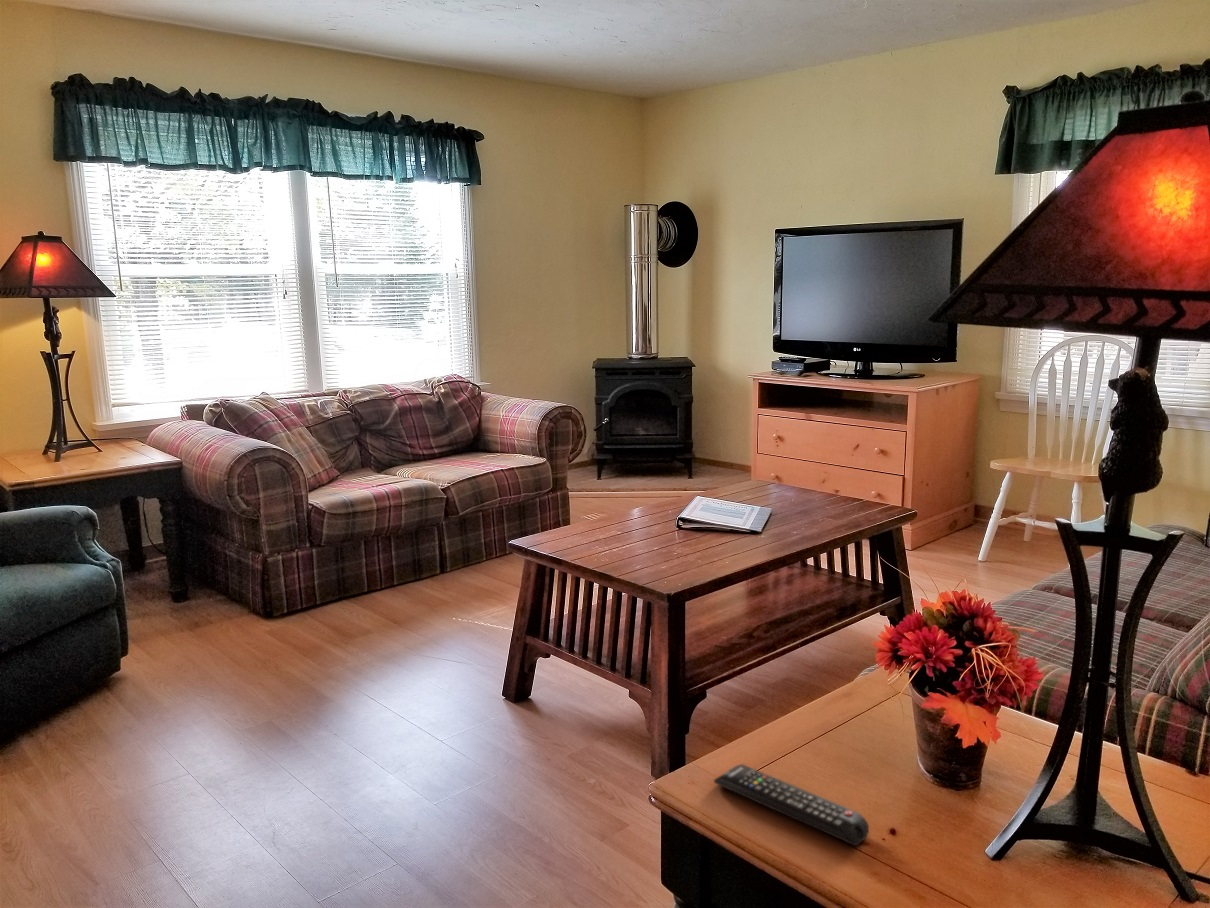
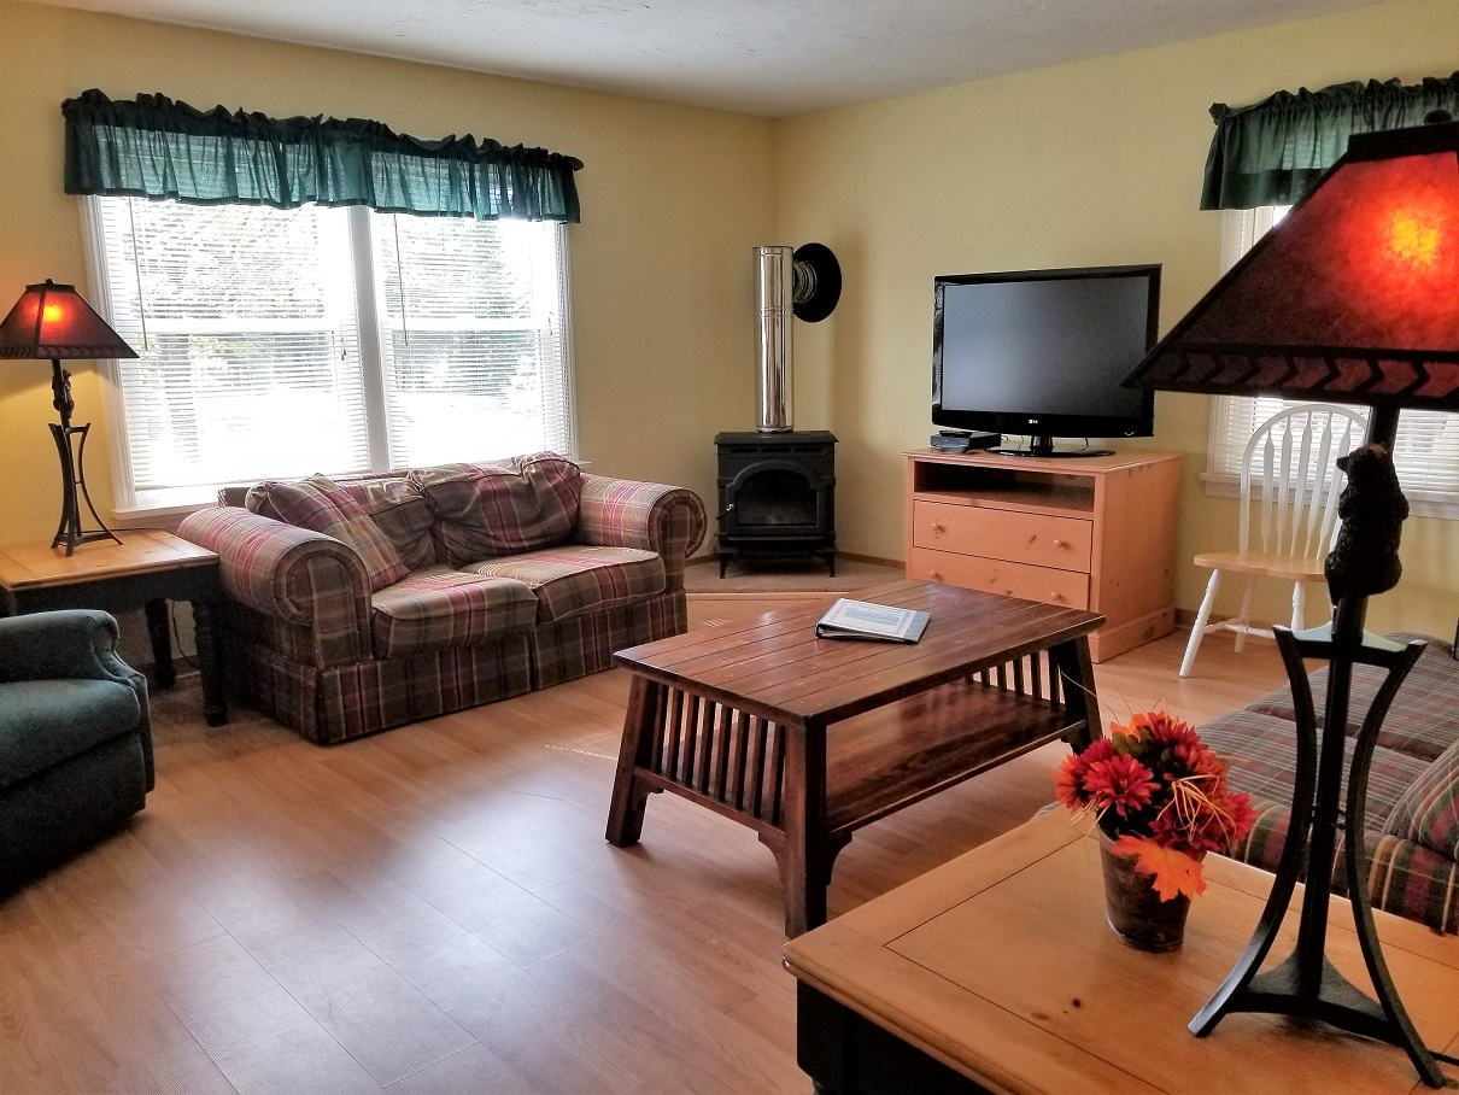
- remote control [713,763,870,847]
